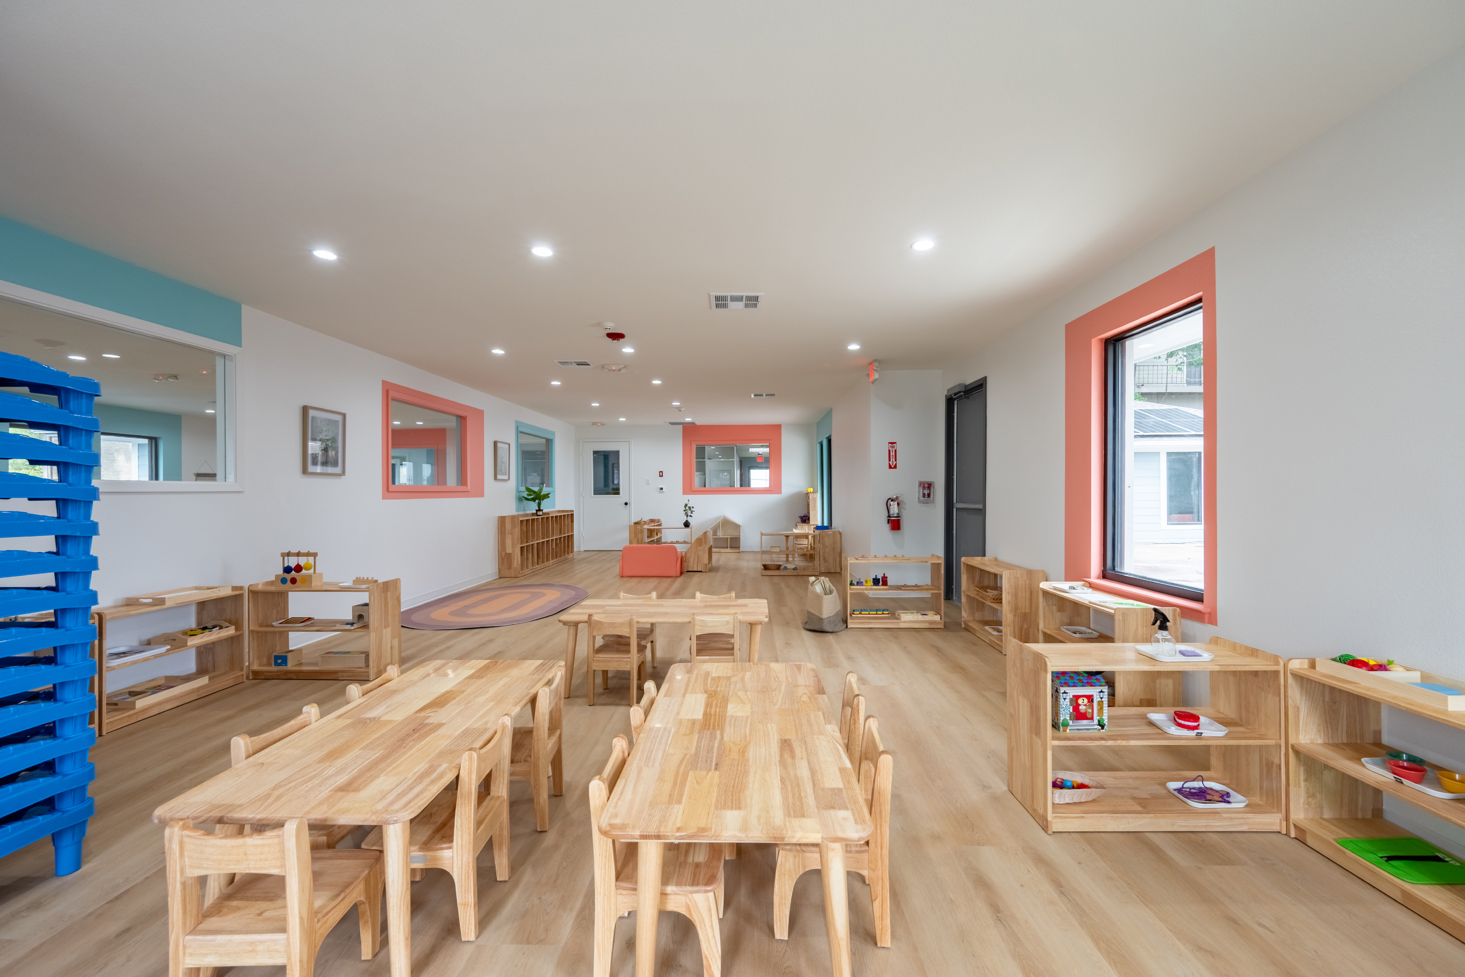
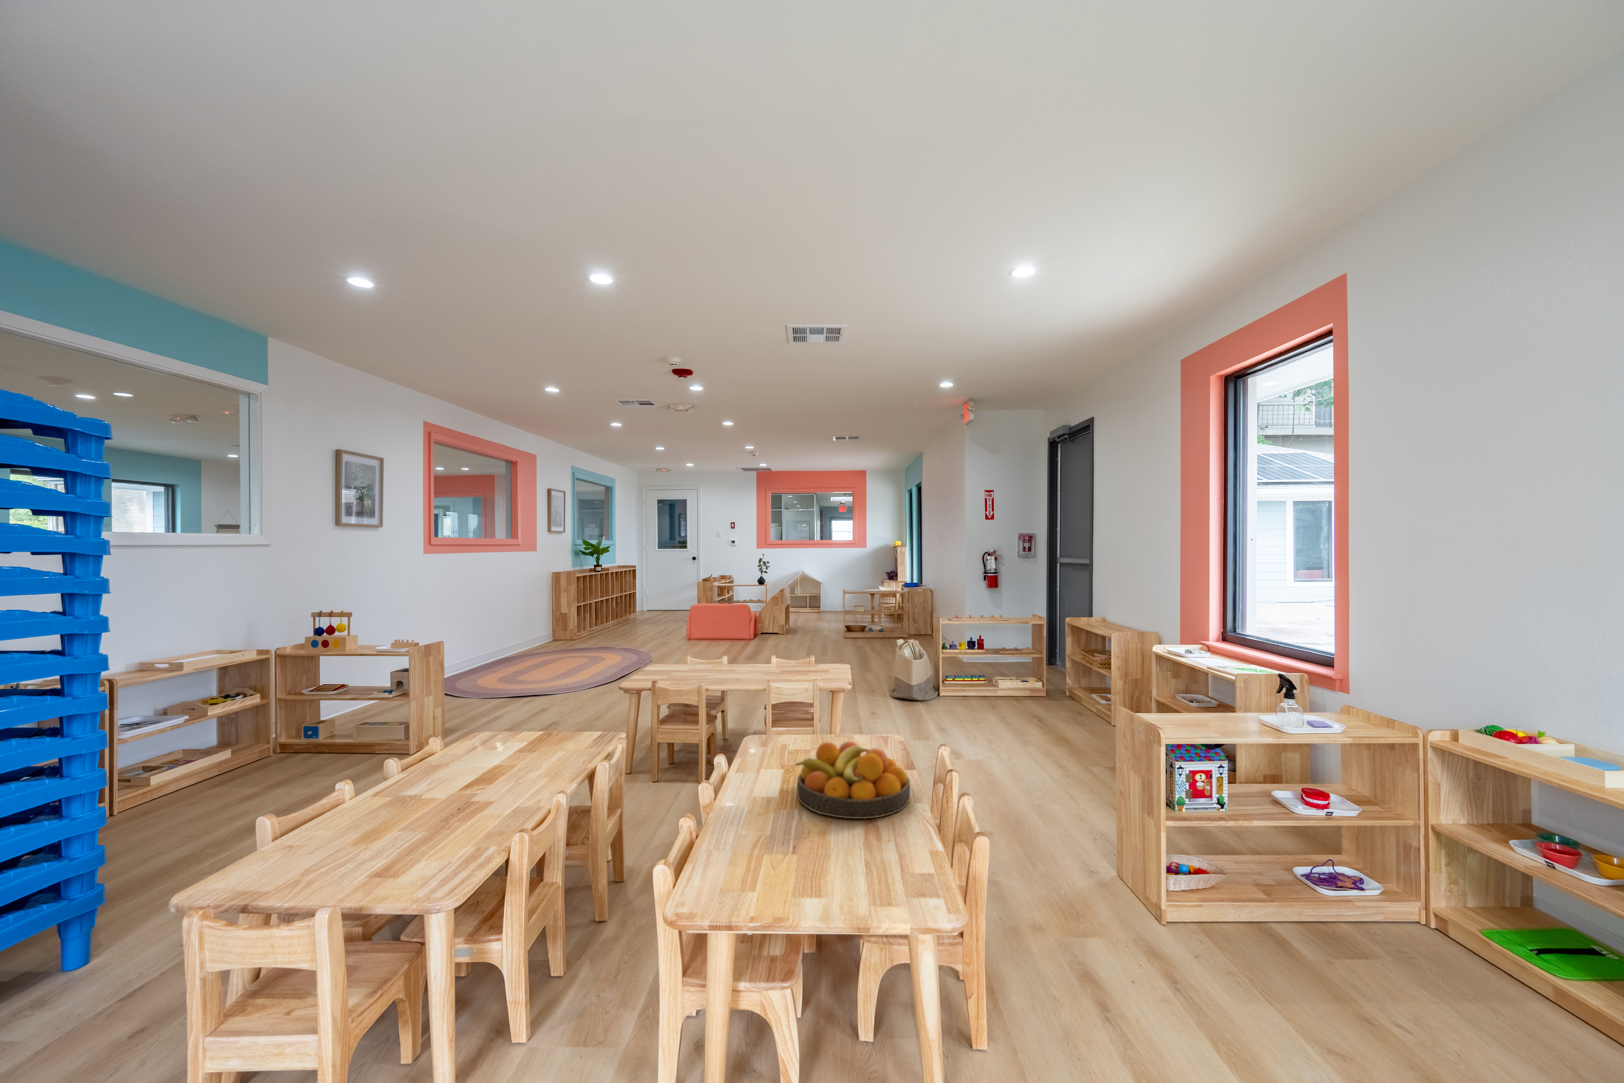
+ fruit bowl [795,741,911,820]
